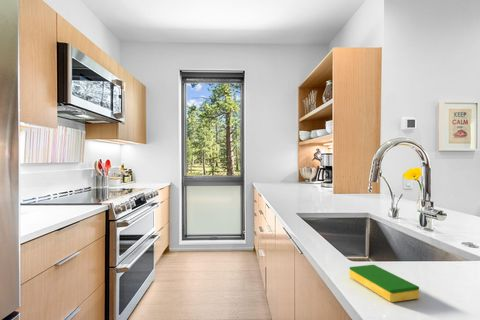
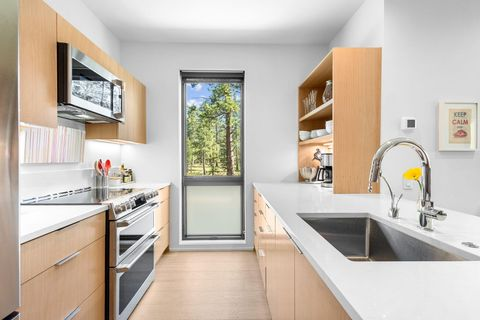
- dish sponge [349,264,420,303]
